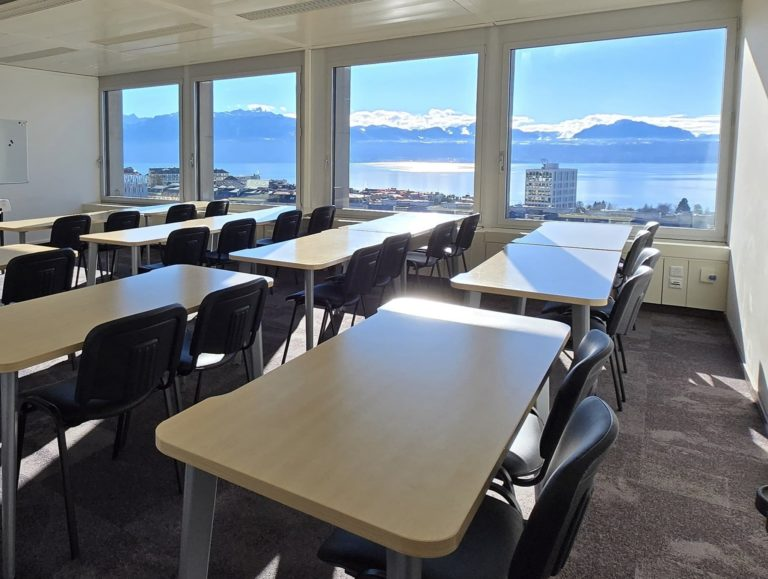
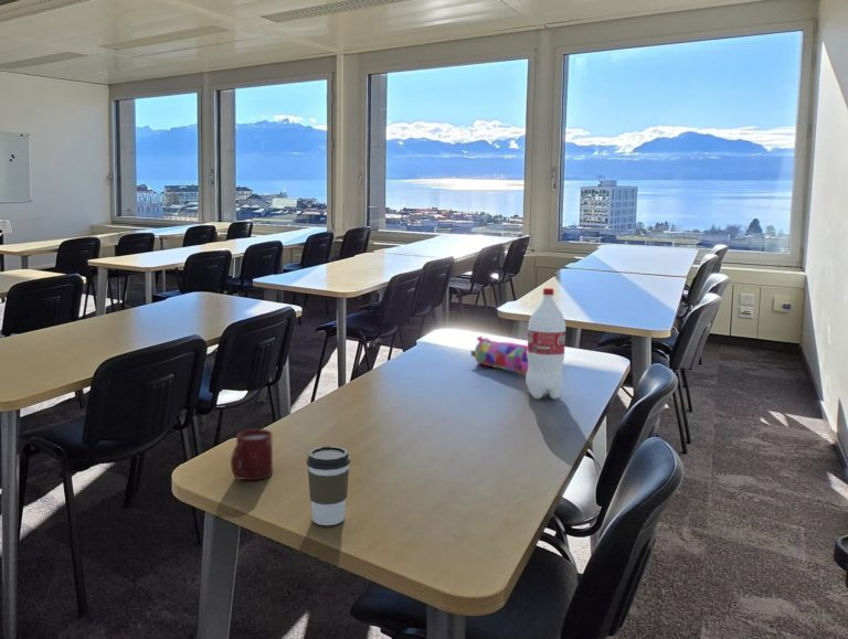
+ bottle [524,287,566,400]
+ pencil case [470,336,529,375]
+ cup [230,428,274,481]
+ coffee cup [306,445,351,526]
